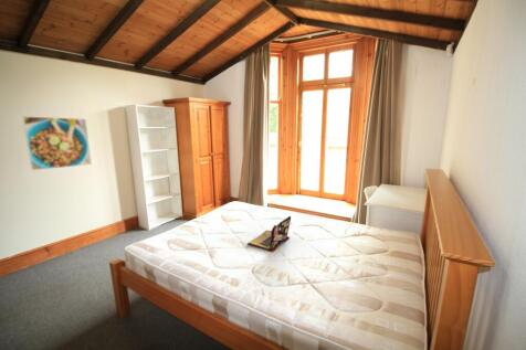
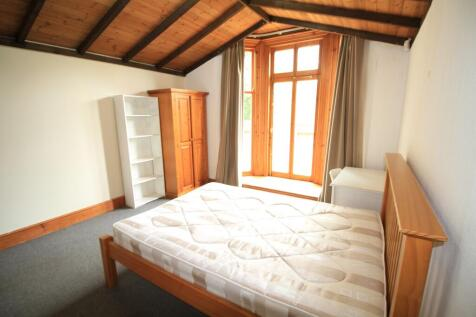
- laptop [246,215,292,253]
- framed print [21,115,93,171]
